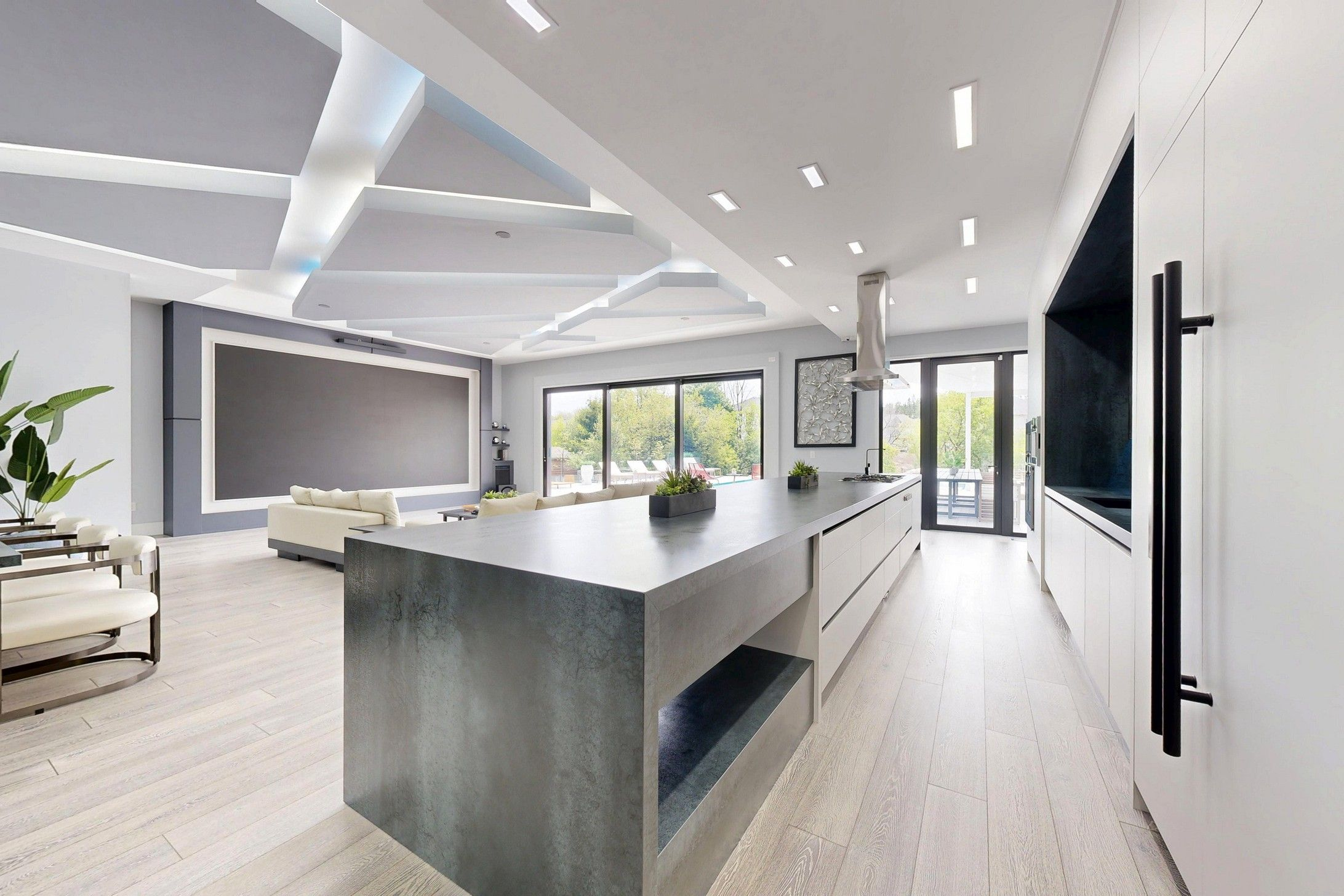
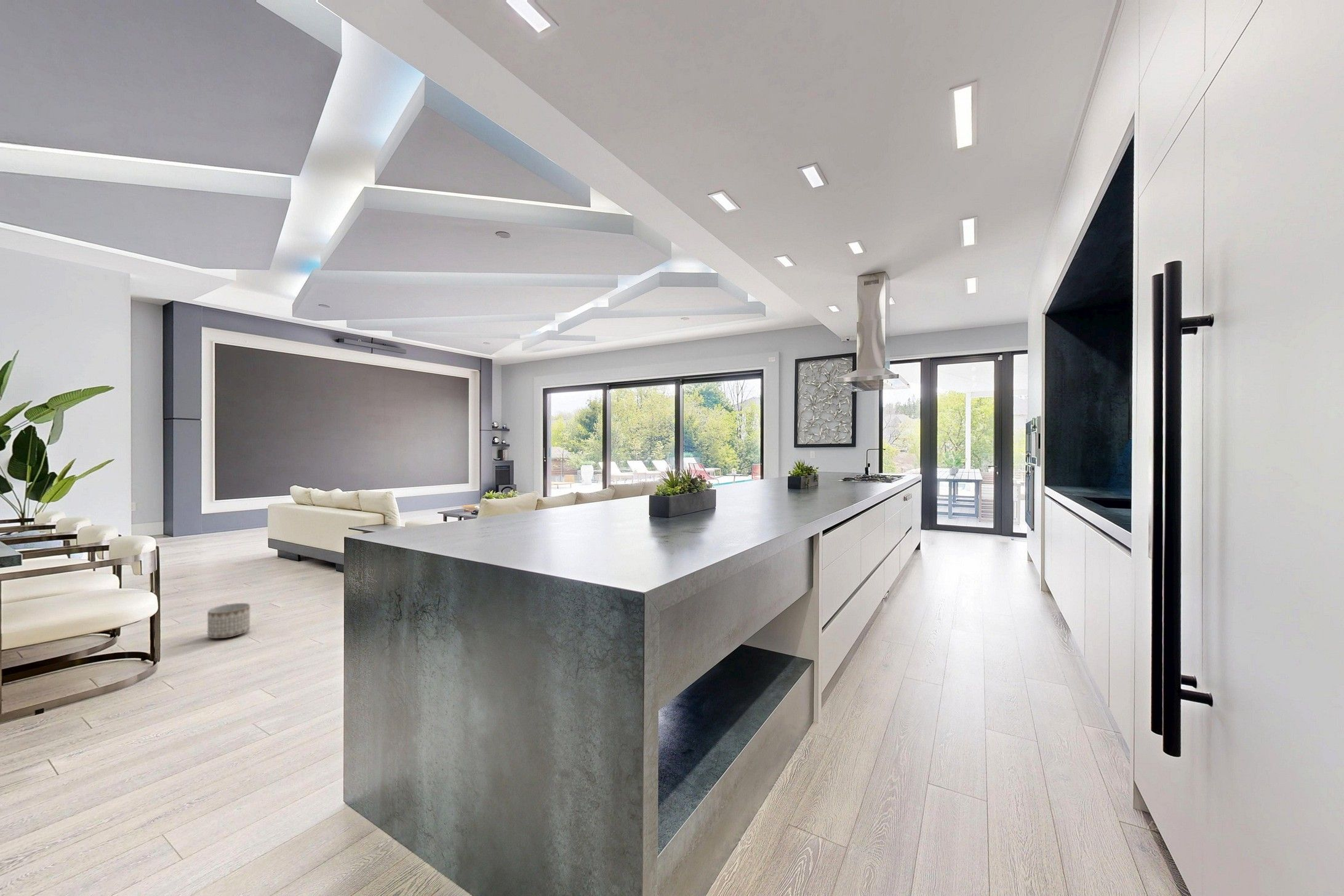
+ planter [207,602,250,639]
